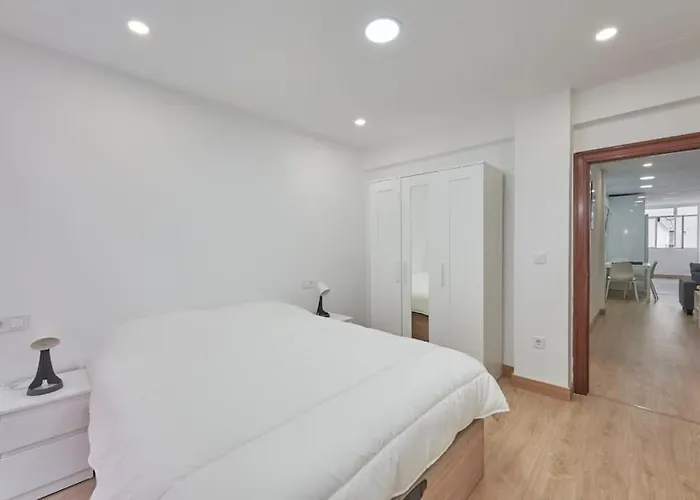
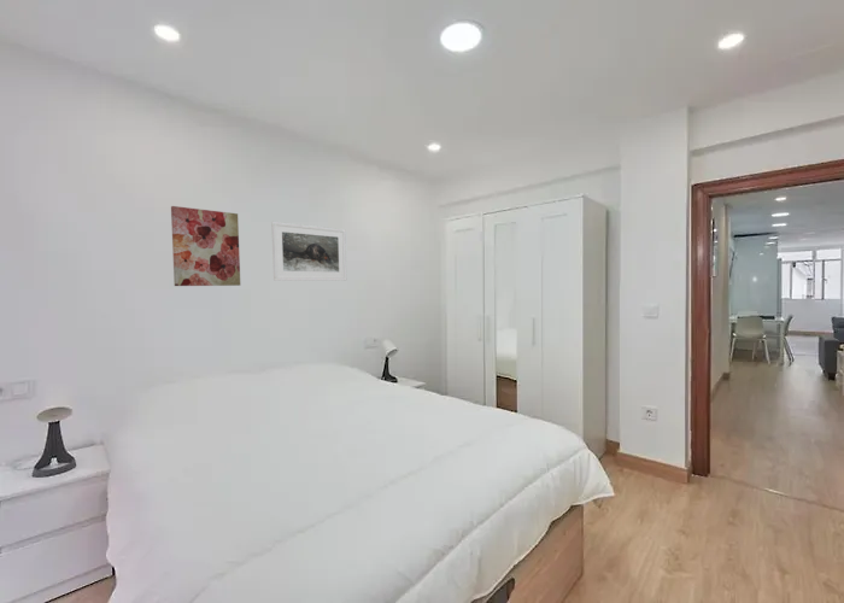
+ wall art [170,205,241,287]
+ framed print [270,221,347,281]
